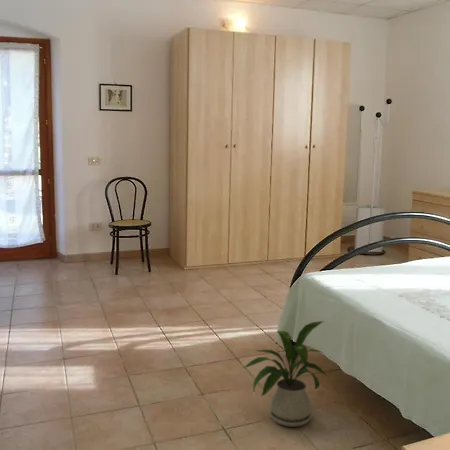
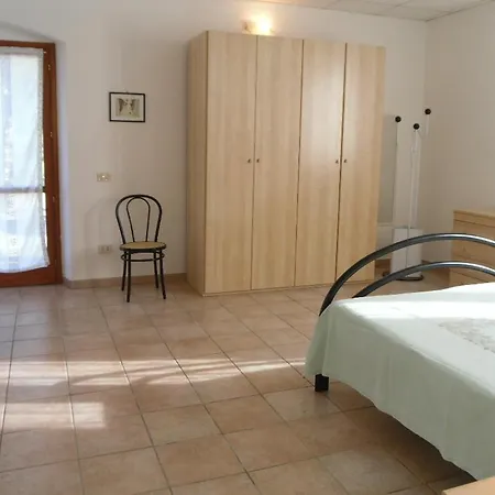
- house plant [241,320,328,428]
